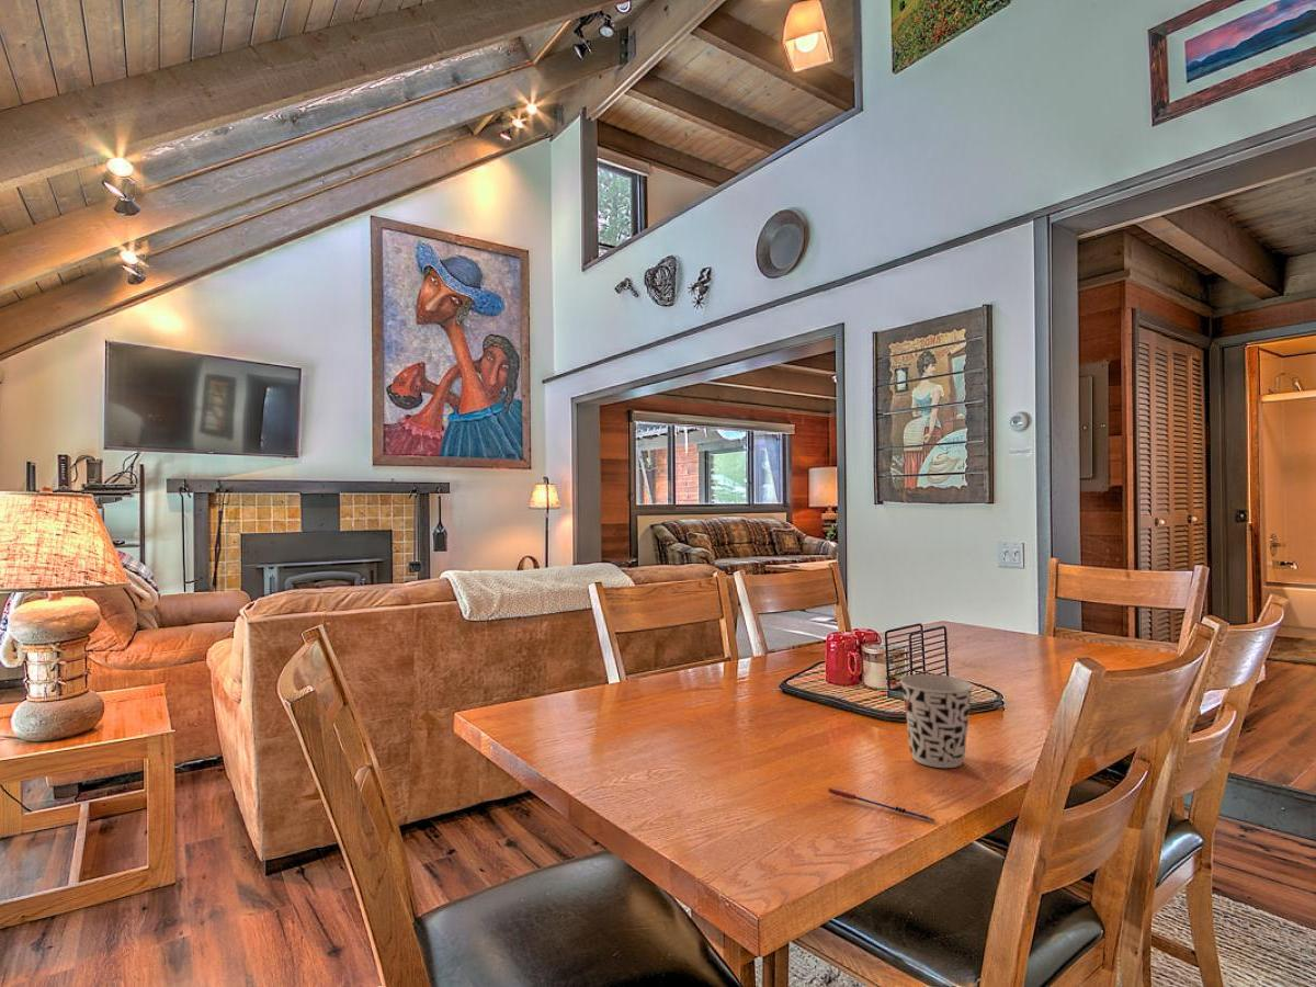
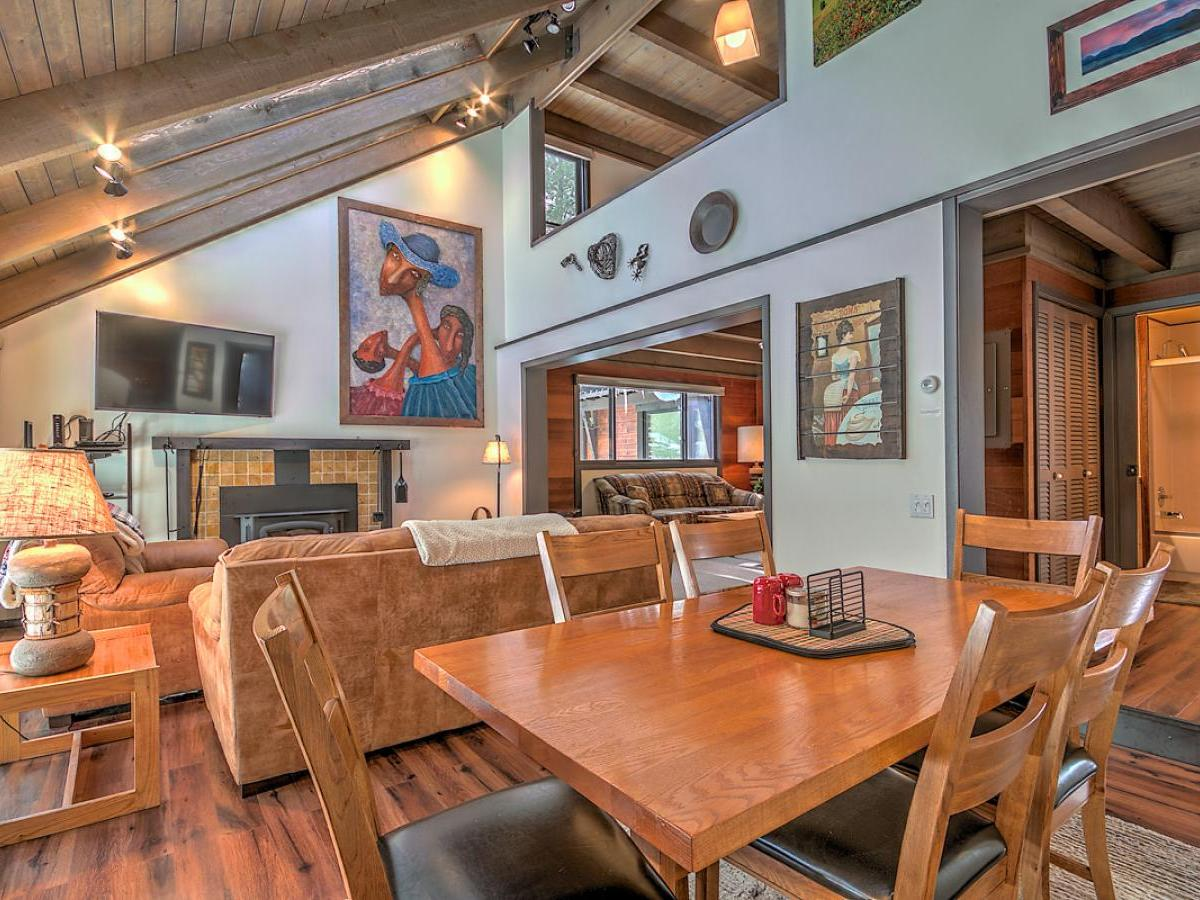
- pen [827,786,937,824]
- cup [899,673,975,769]
